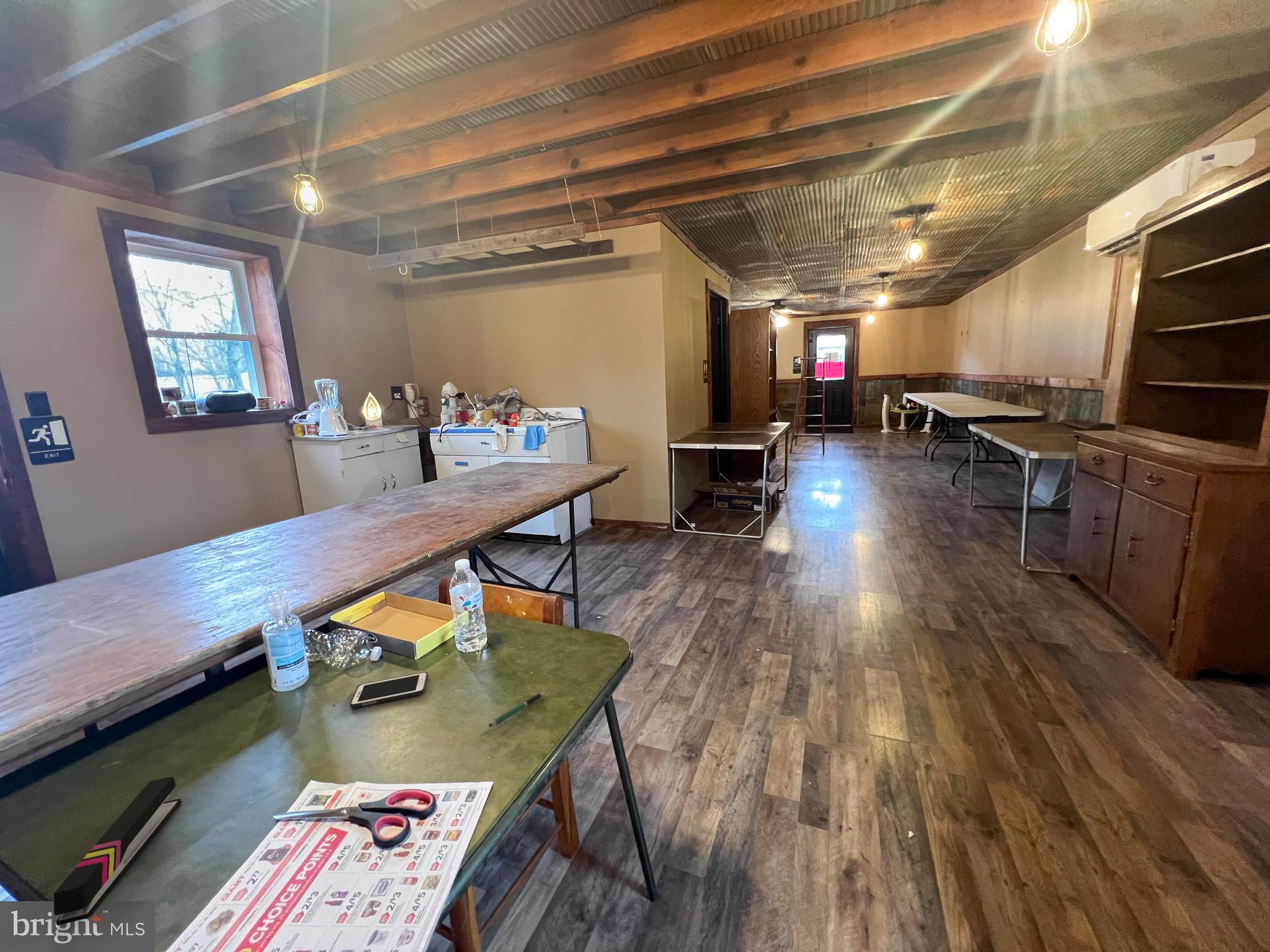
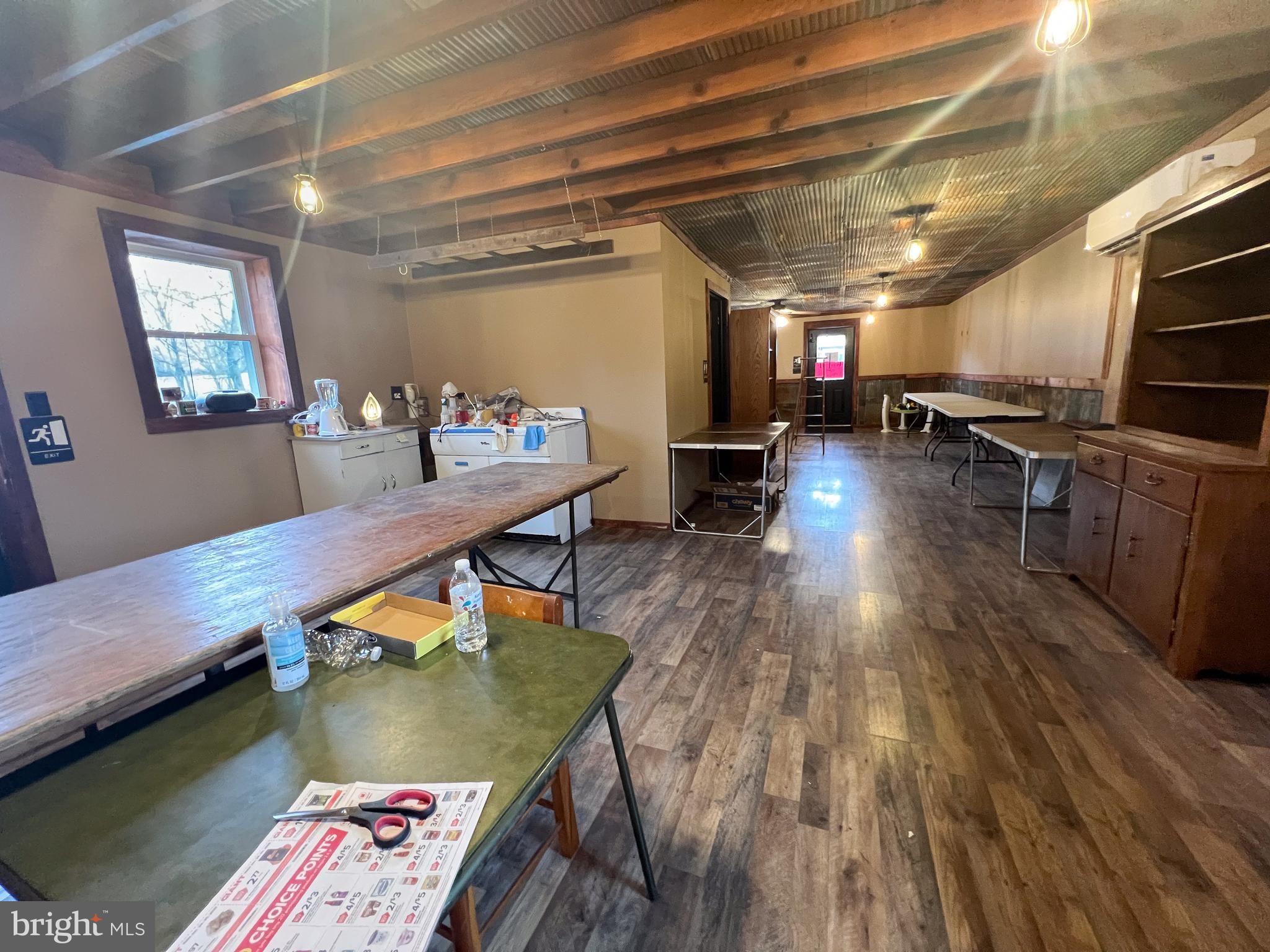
- stapler [53,776,182,926]
- cell phone [349,671,429,708]
- pen [488,691,546,728]
